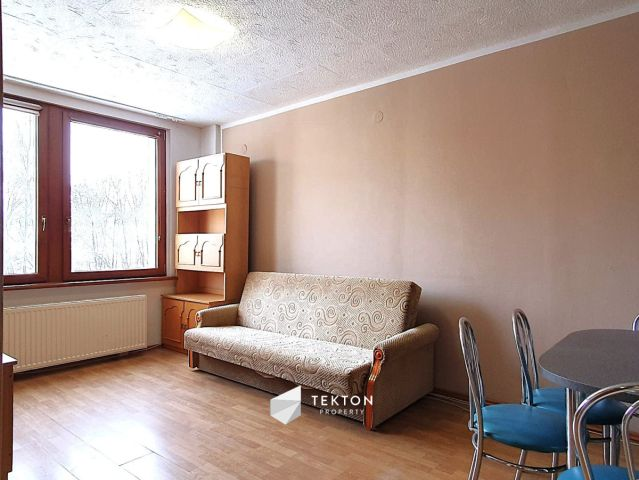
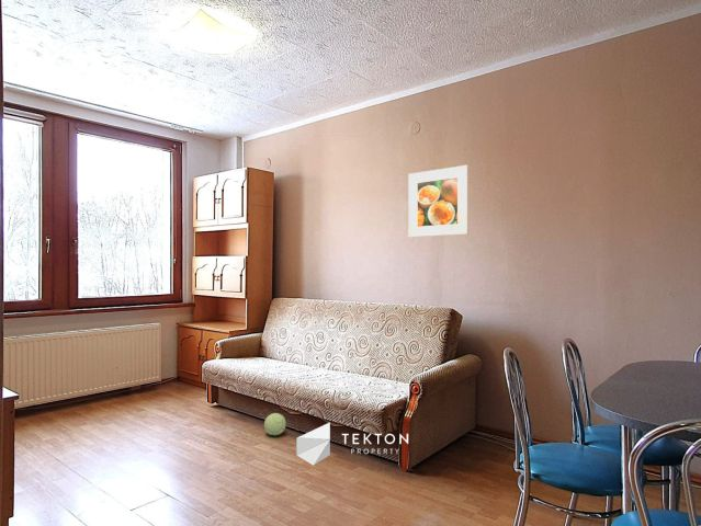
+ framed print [407,164,470,238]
+ plush toy [263,412,287,436]
